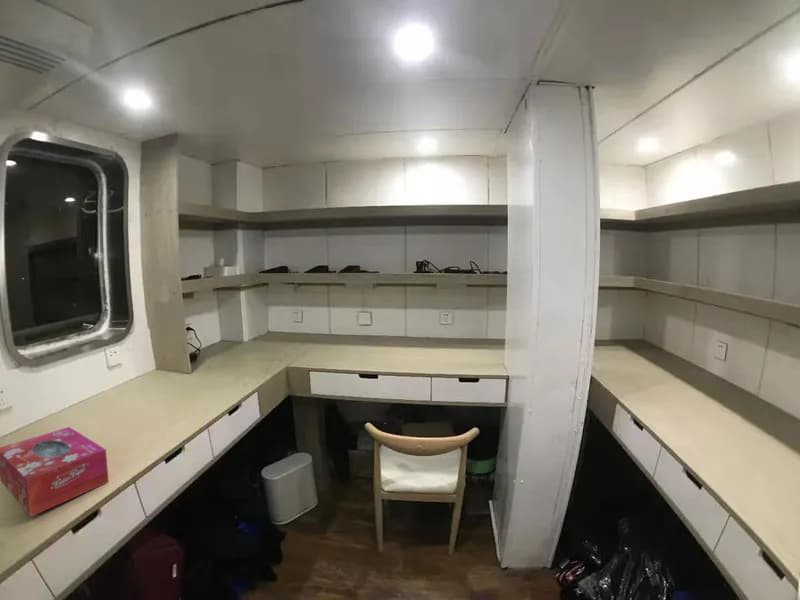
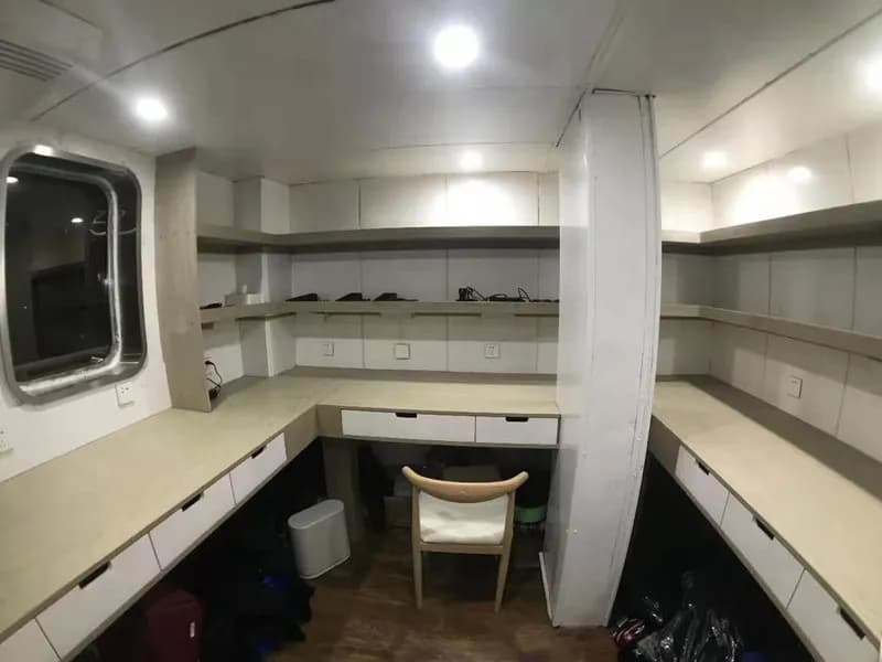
- tissue box [0,426,110,518]
